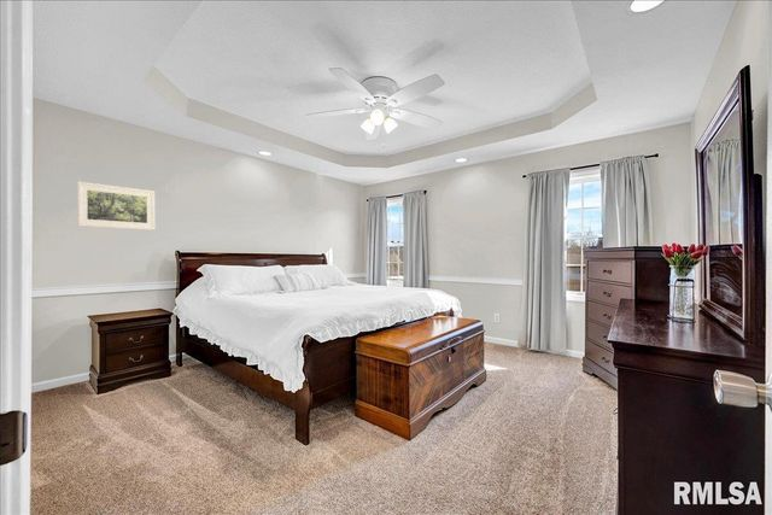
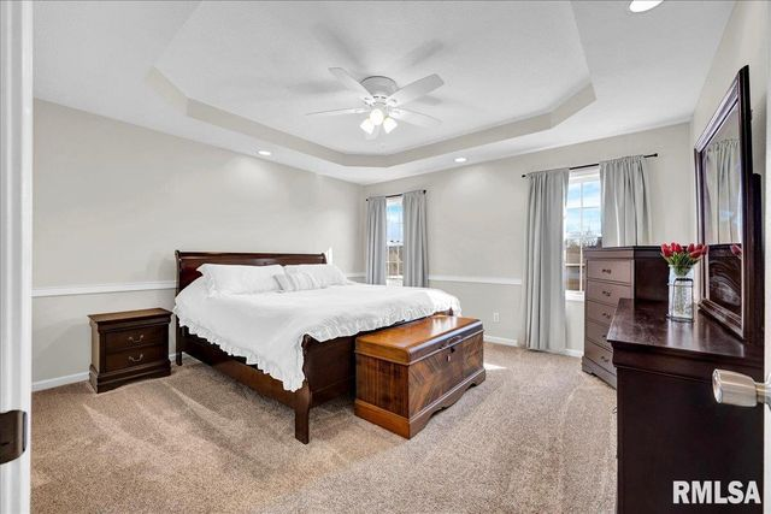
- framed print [76,181,156,232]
